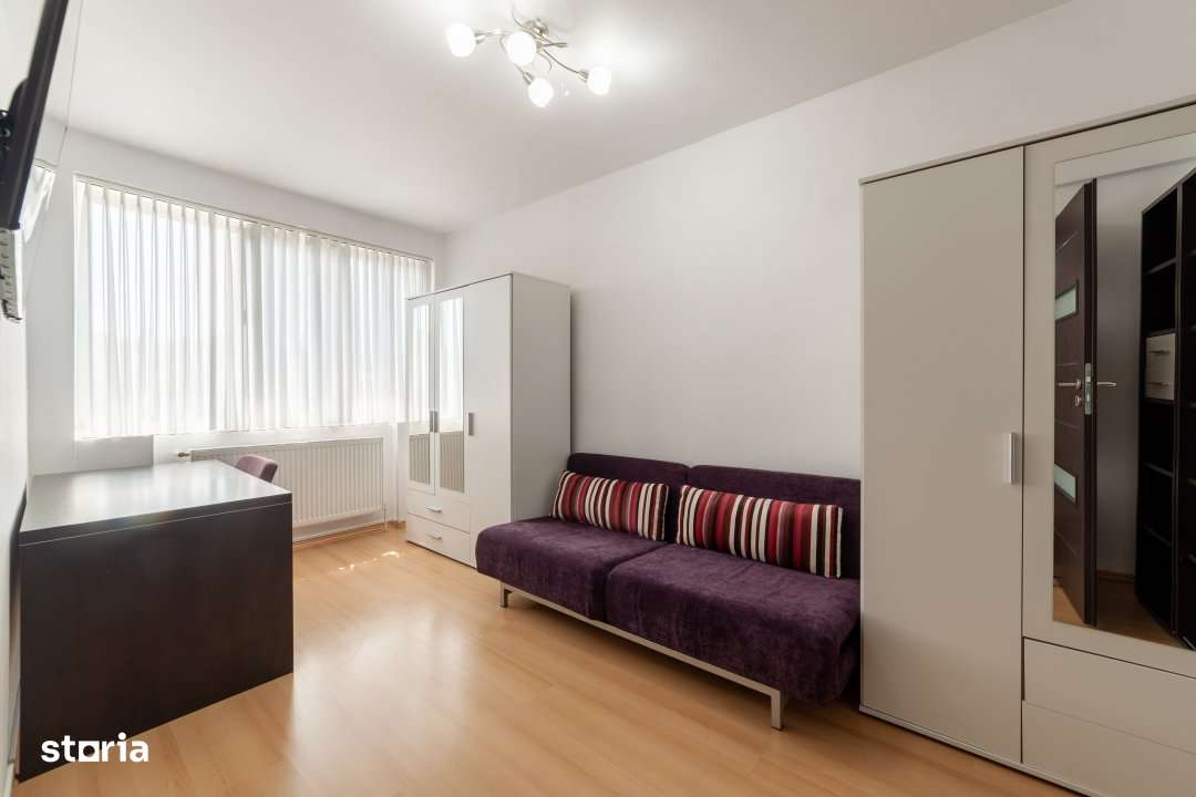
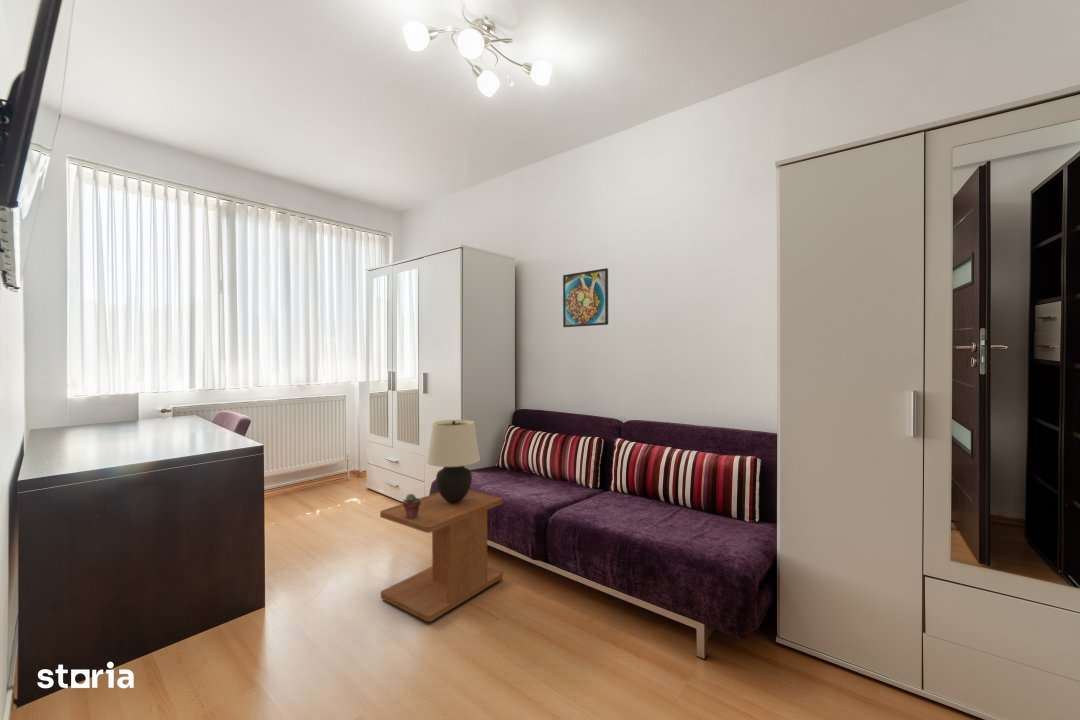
+ potted succulent [401,493,421,519]
+ table lamp [426,419,481,503]
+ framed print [562,267,609,328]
+ side table [379,489,504,623]
